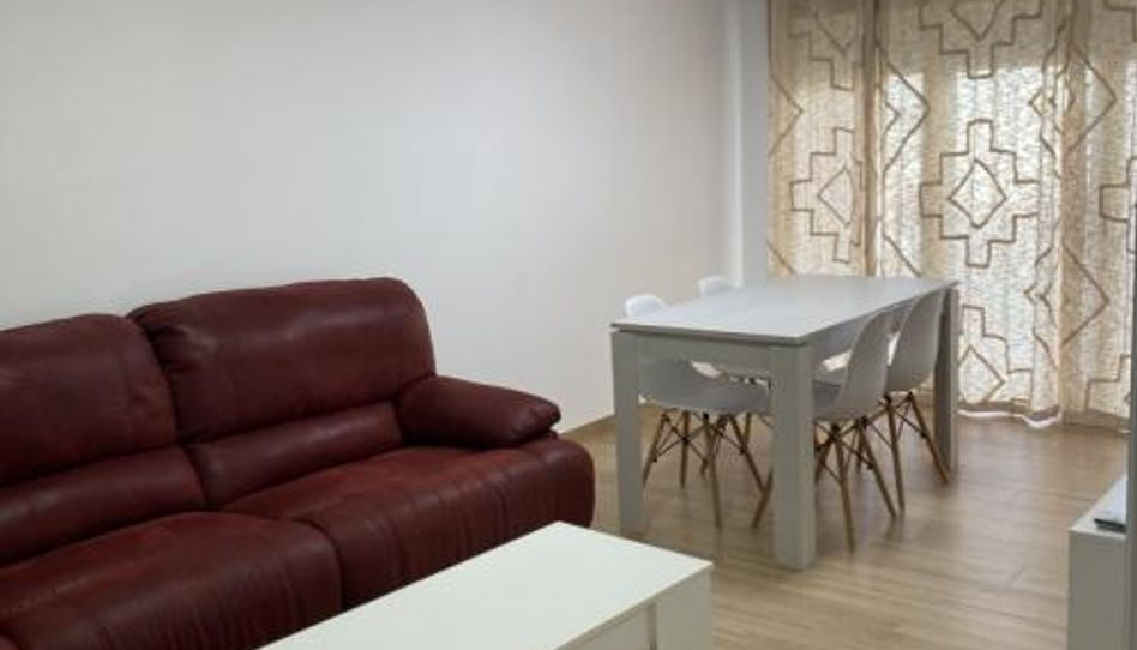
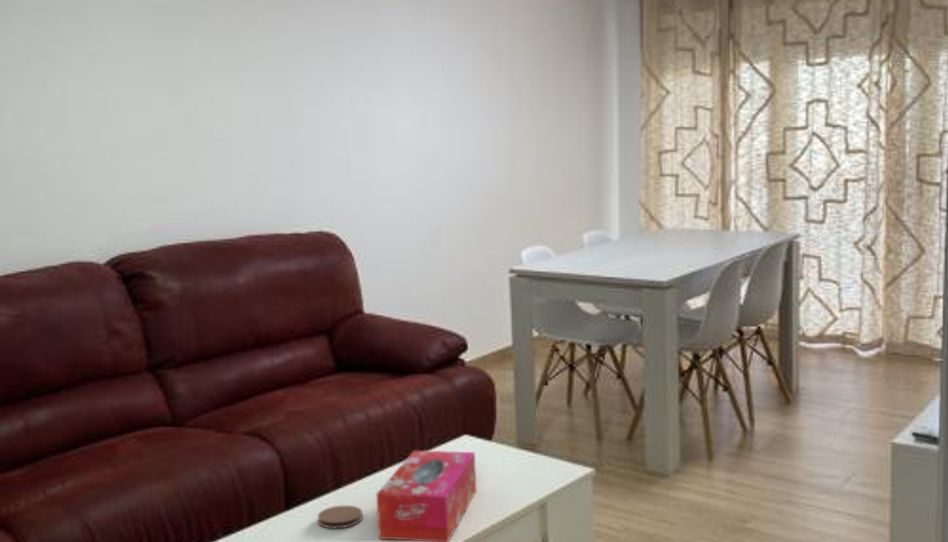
+ coaster [317,505,363,529]
+ tissue box [375,450,477,542]
